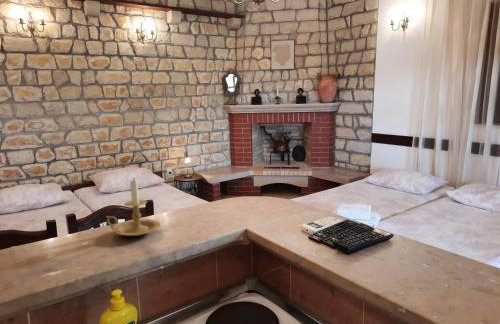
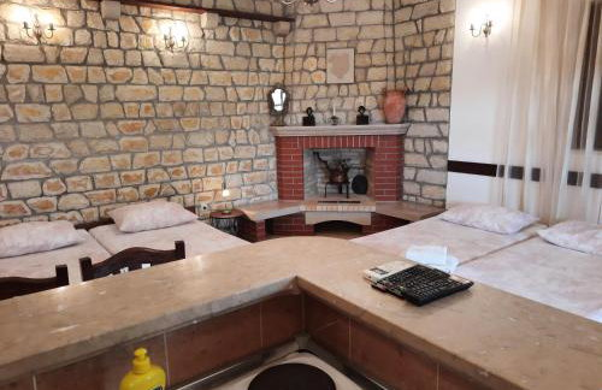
- candle holder [105,178,161,237]
